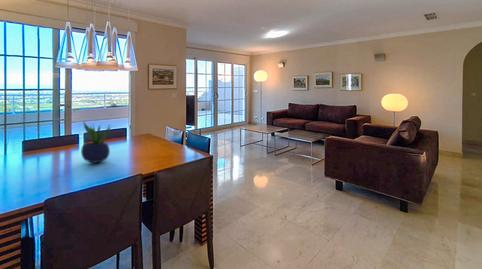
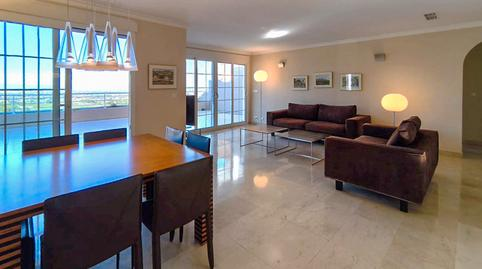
- potted plant [80,120,113,164]
